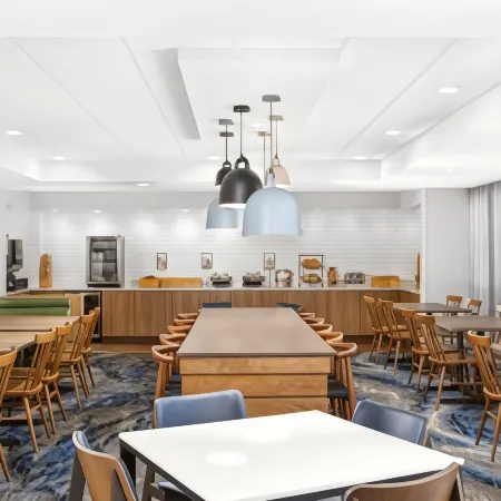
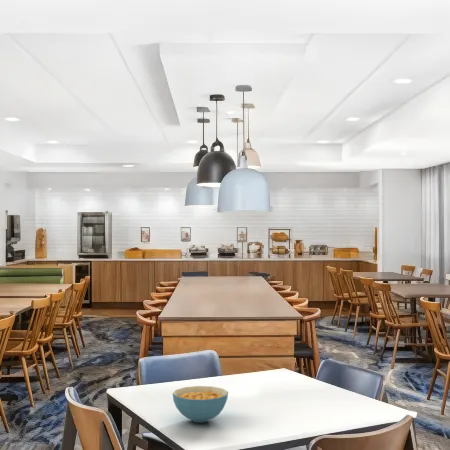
+ cereal bowl [172,385,229,423]
